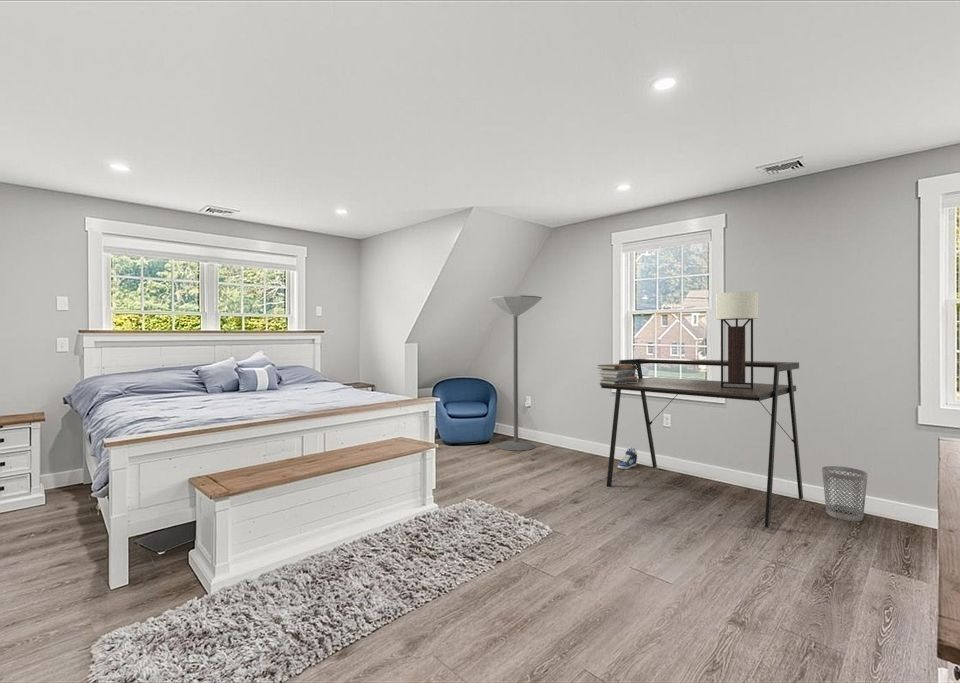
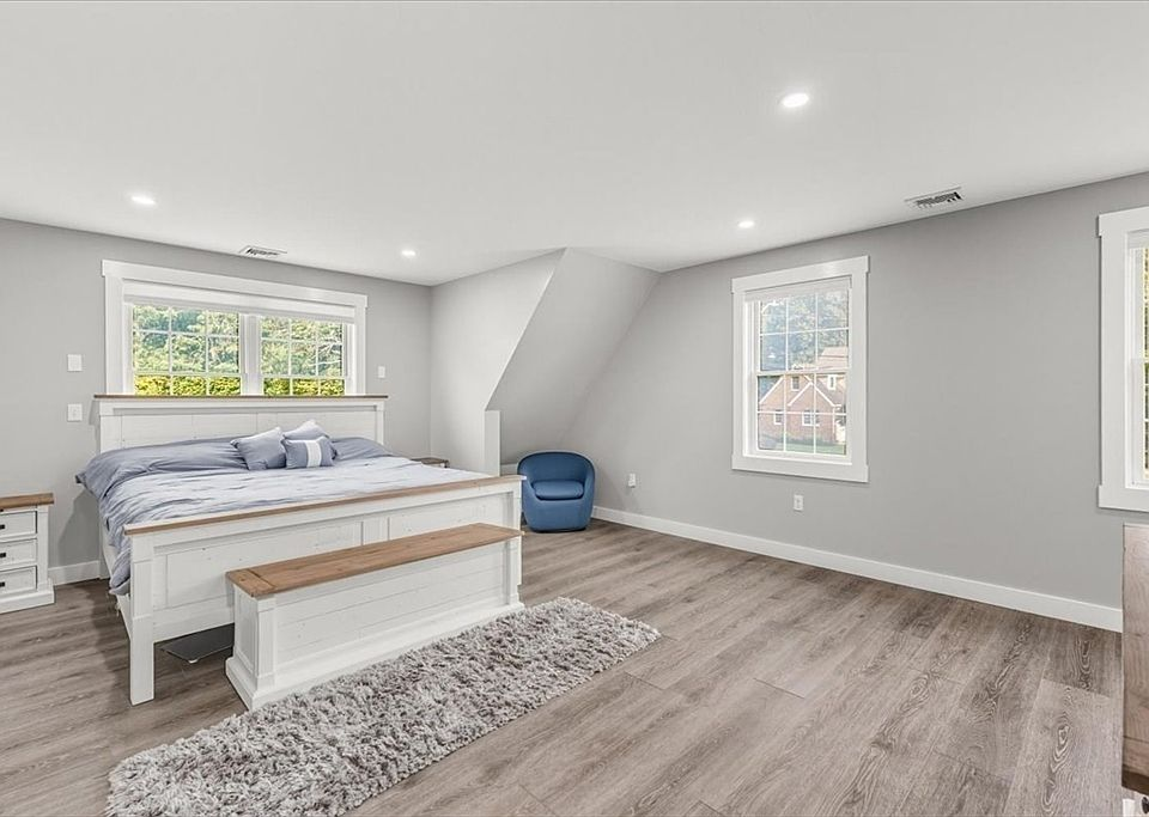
- sneaker [617,446,638,470]
- floor lamp [489,294,543,452]
- desk [599,357,804,528]
- wall sconce [715,291,759,389]
- wastebasket [821,465,869,522]
- book stack [596,363,638,384]
